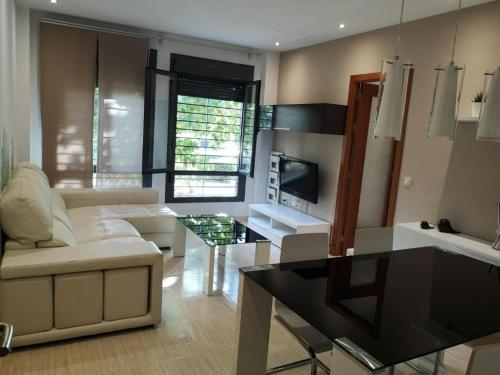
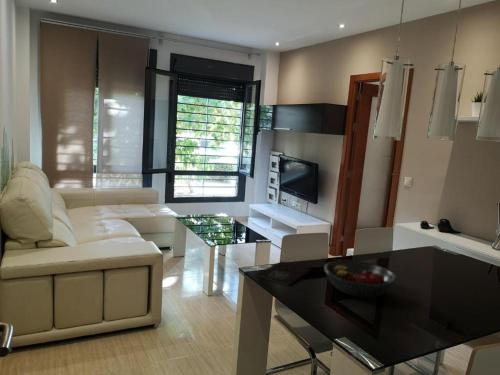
+ book [255,260,313,287]
+ fruit bowl [323,259,398,298]
